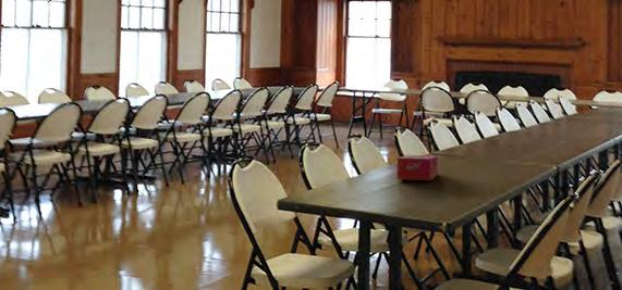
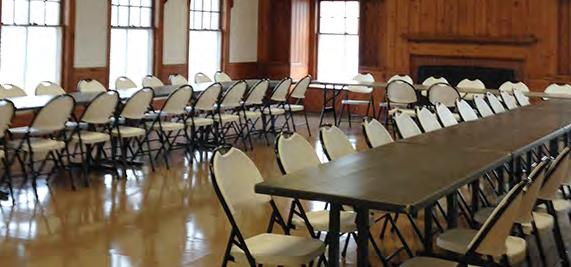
- tissue box [397,154,439,181]
